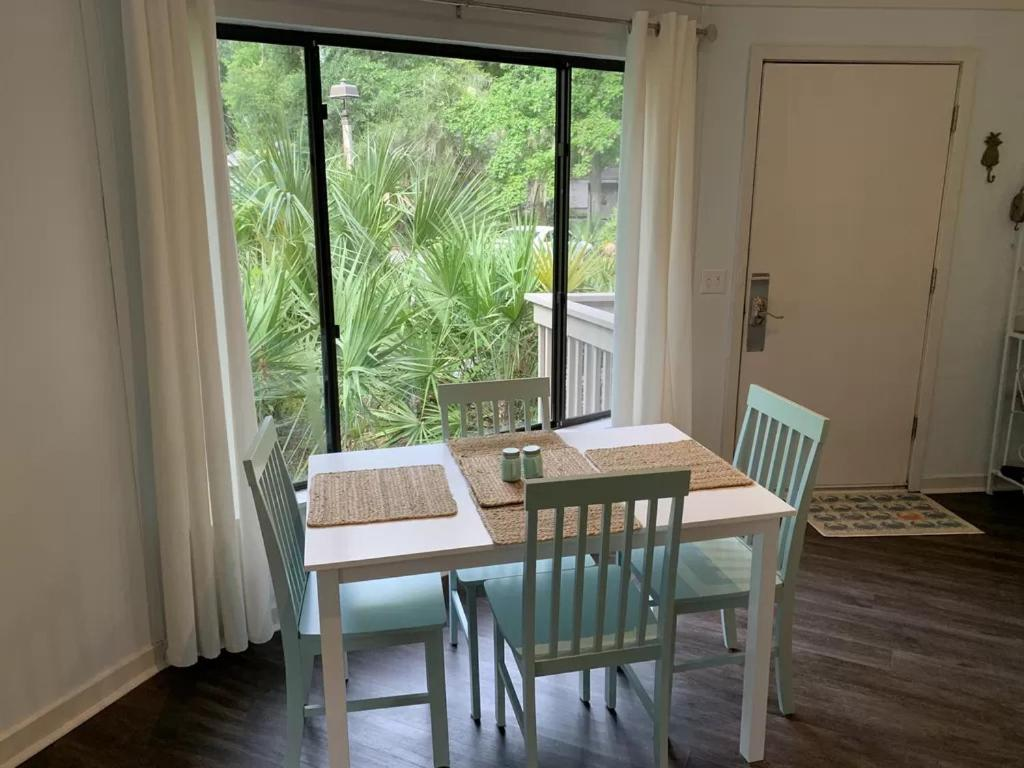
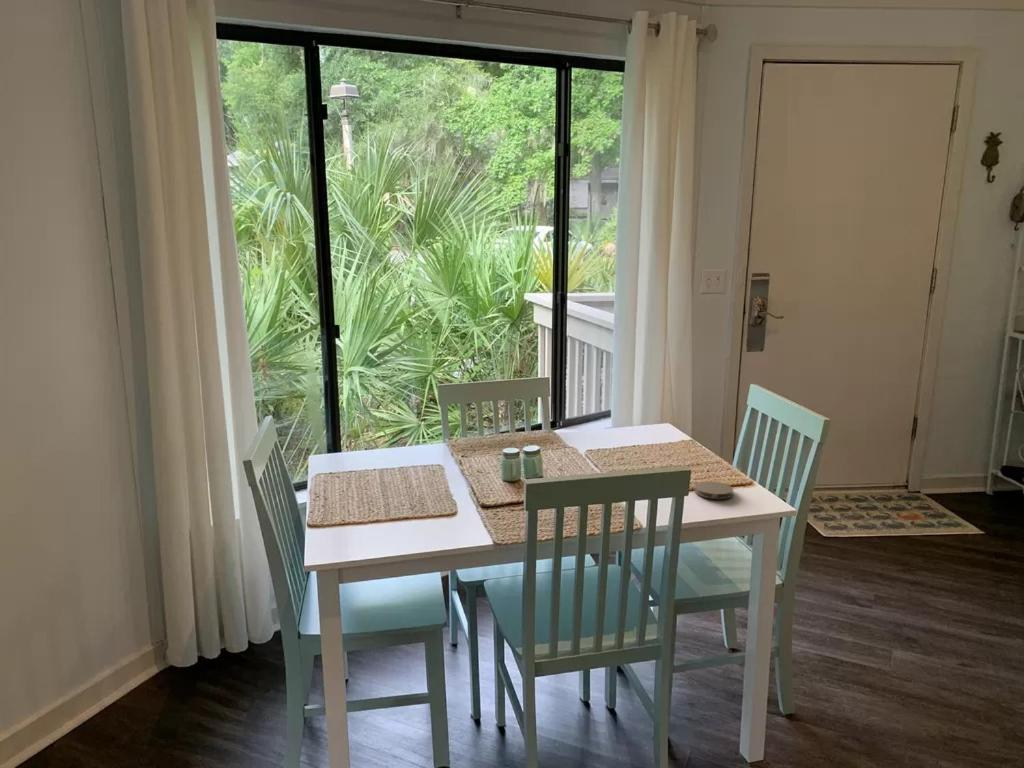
+ coaster [694,480,734,500]
